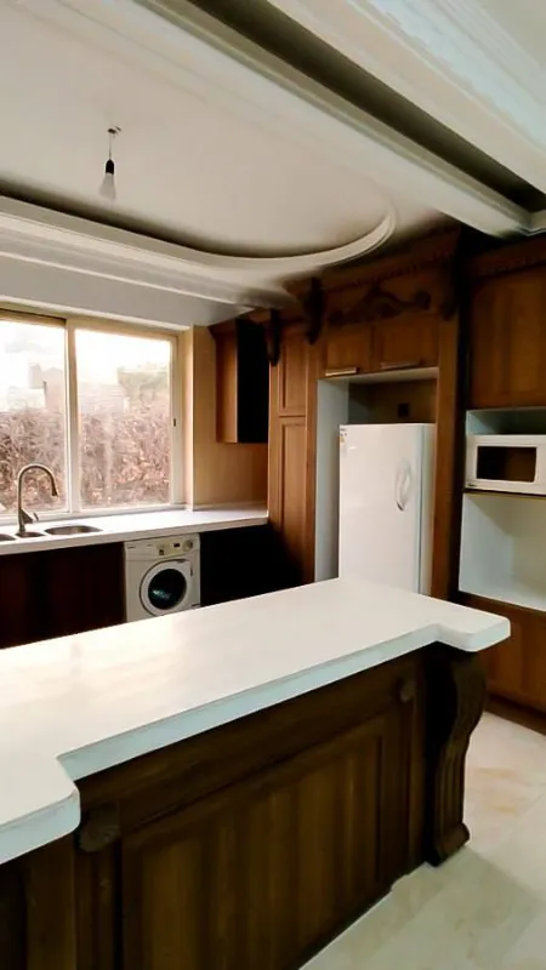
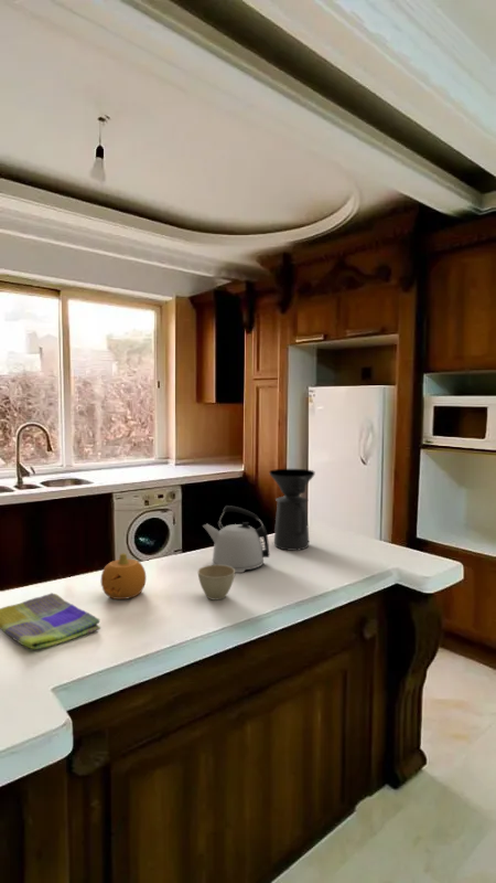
+ dish towel [0,592,101,650]
+ coffee maker [268,468,316,552]
+ kettle [202,504,271,574]
+ flower pot [197,564,236,600]
+ fruit [100,552,148,600]
